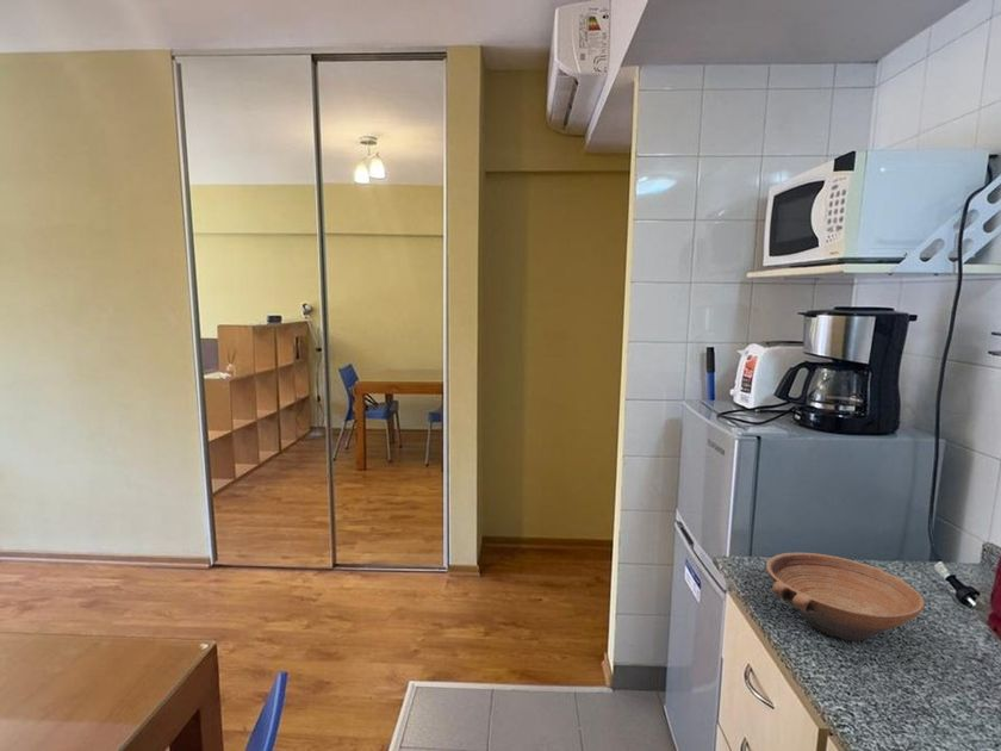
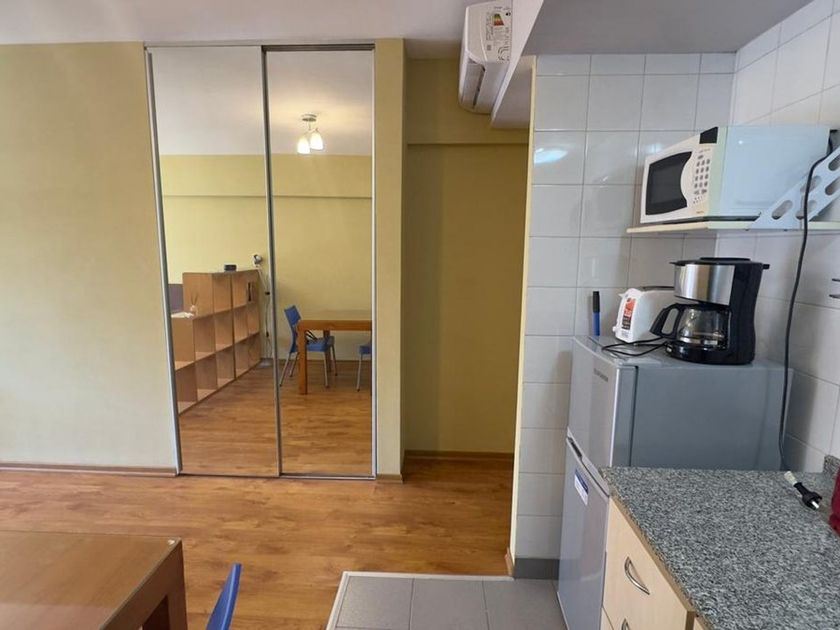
- bowl [765,552,926,643]
